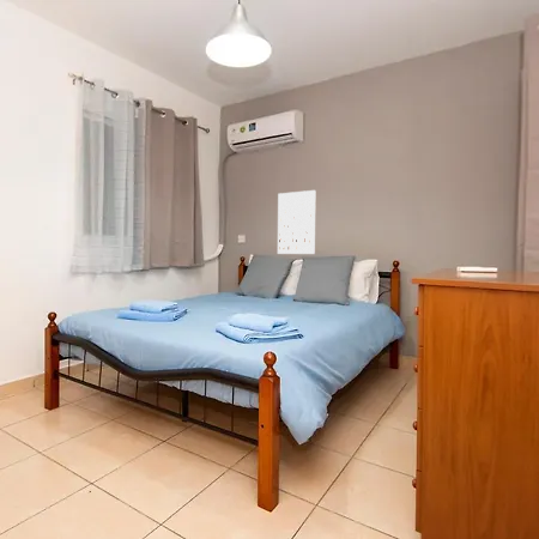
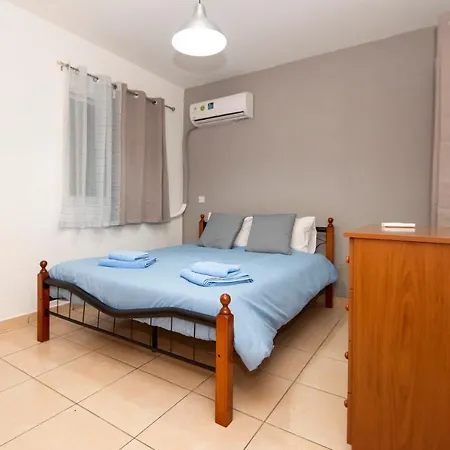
- wall art [277,189,316,255]
